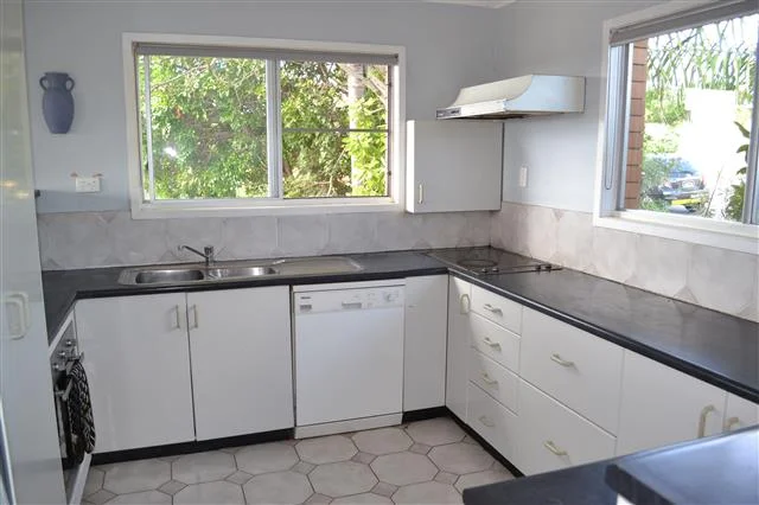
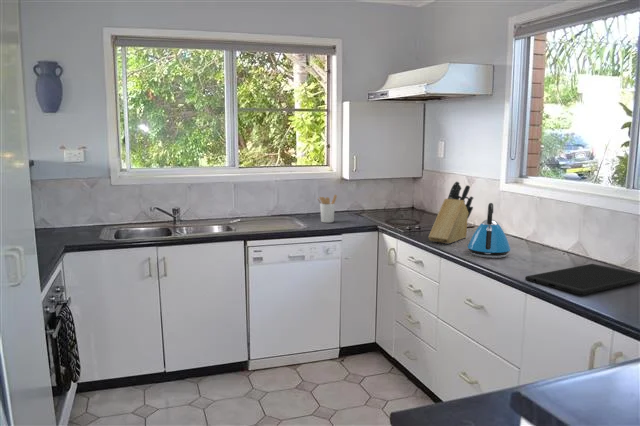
+ kettle [467,202,512,259]
+ utensil holder [316,194,338,224]
+ cutting board [524,263,640,296]
+ knife block [428,181,474,245]
